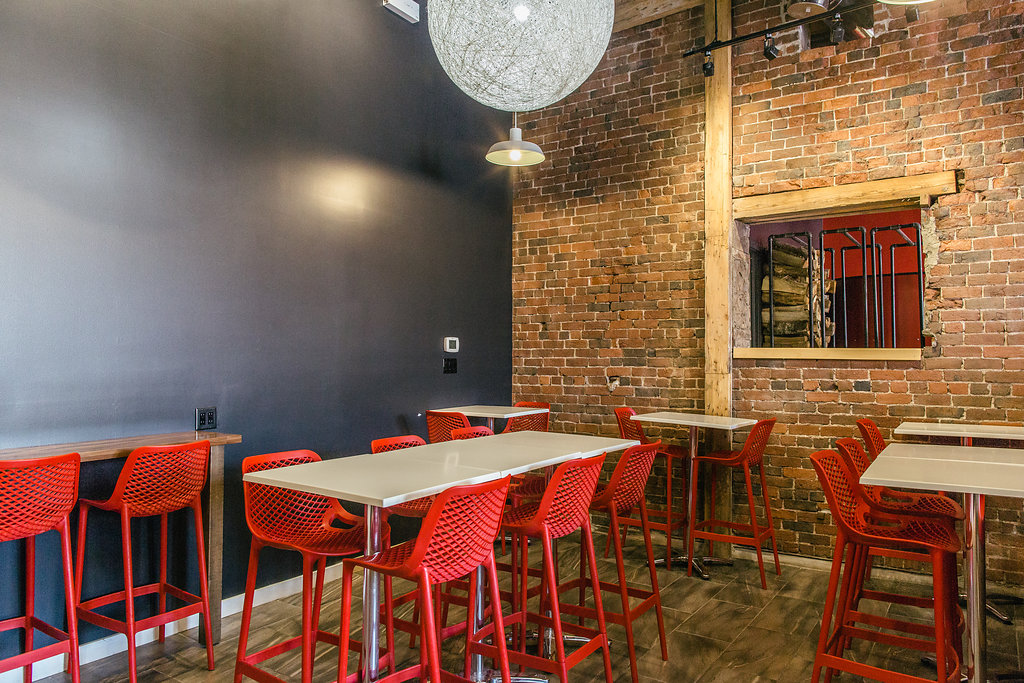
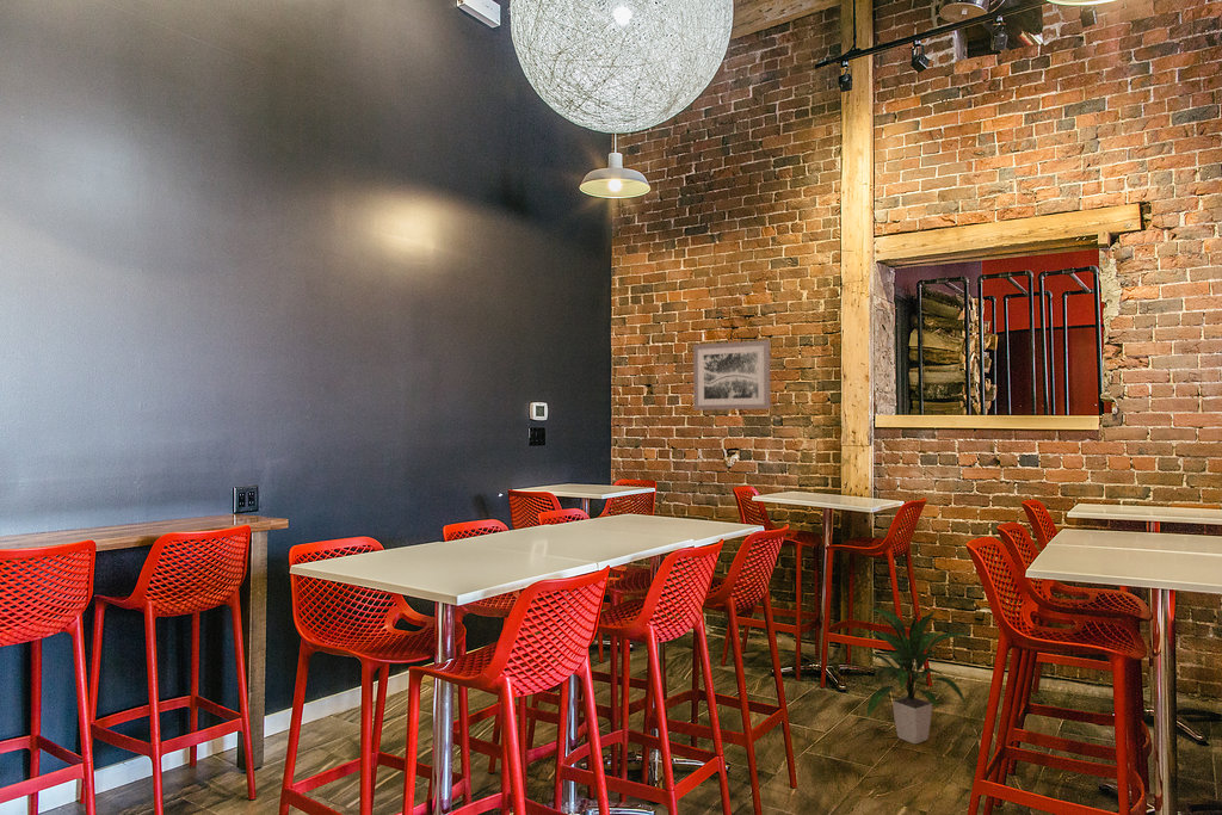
+ indoor plant [863,606,971,745]
+ wall art [692,339,772,410]
